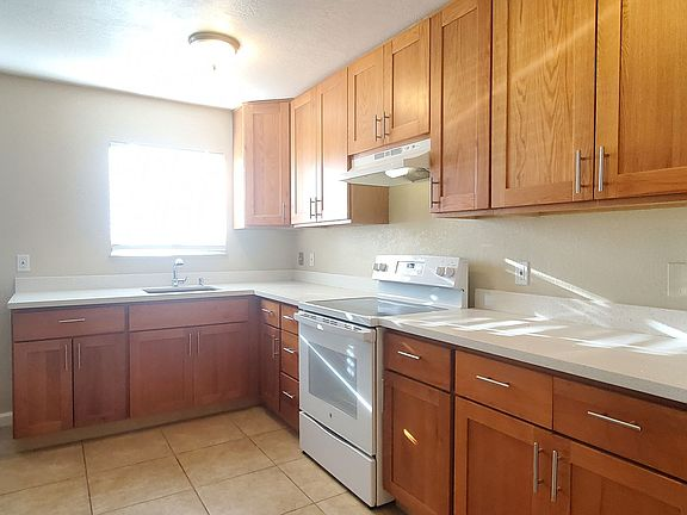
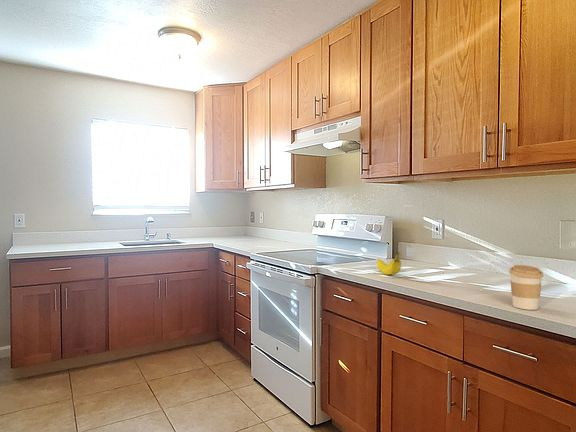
+ coffee cup [508,264,544,311]
+ fruit [376,251,402,276]
